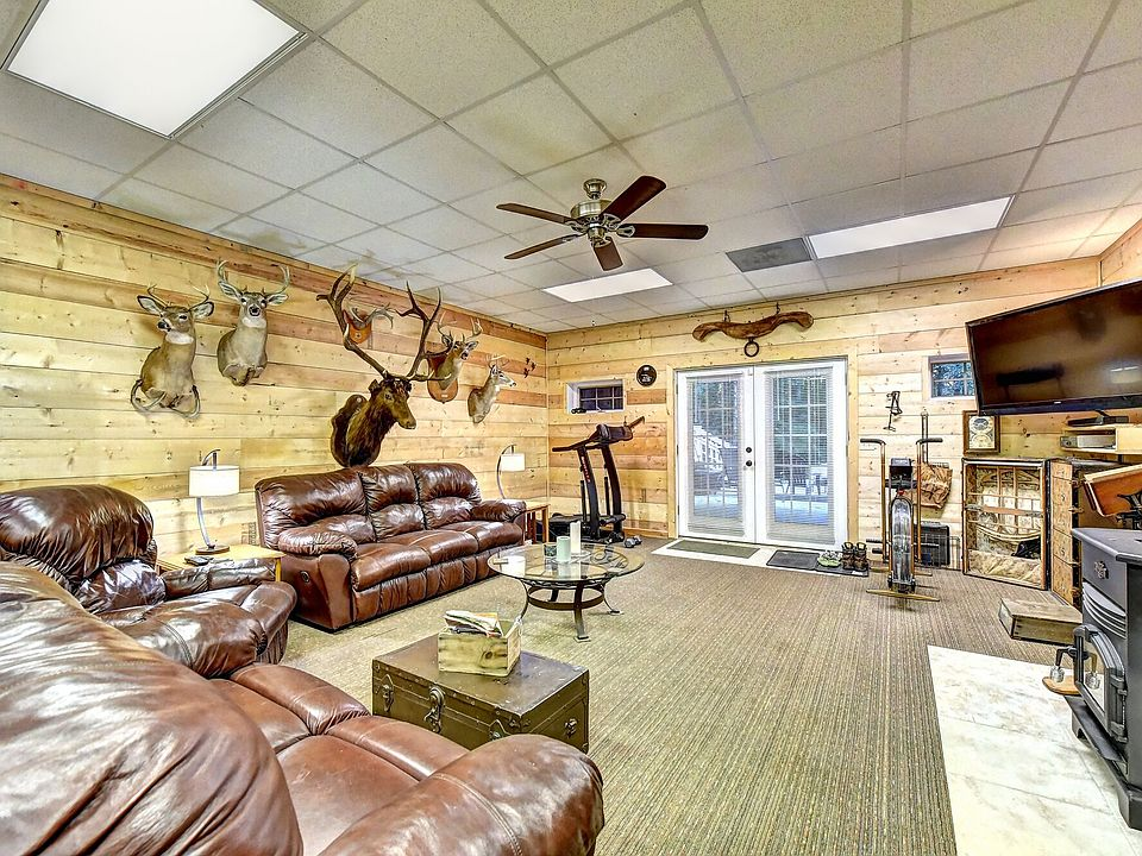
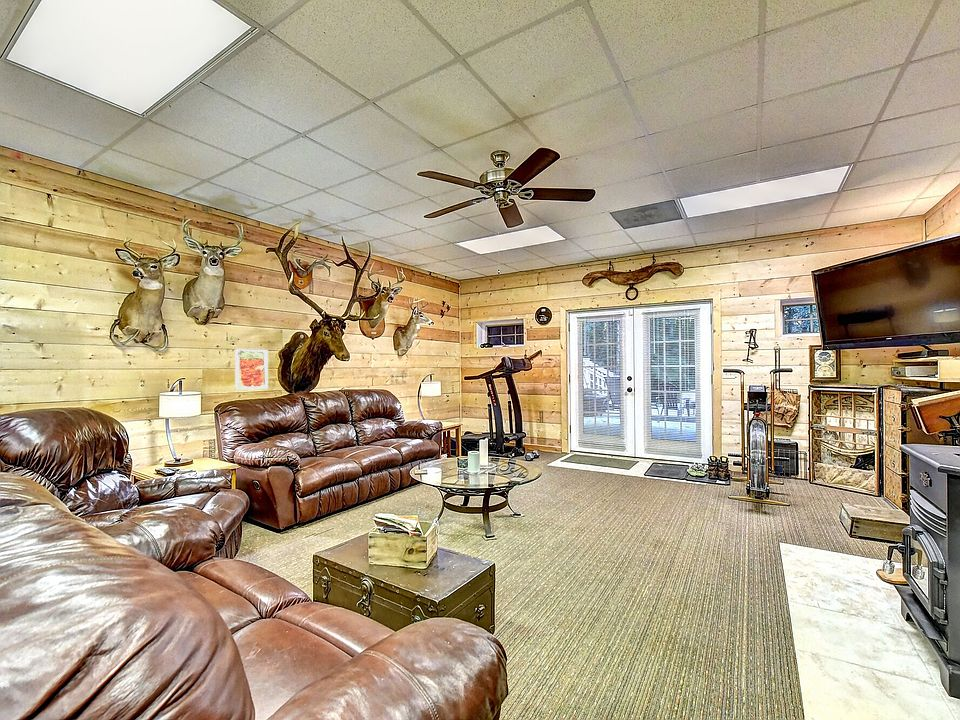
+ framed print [234,348,269,391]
